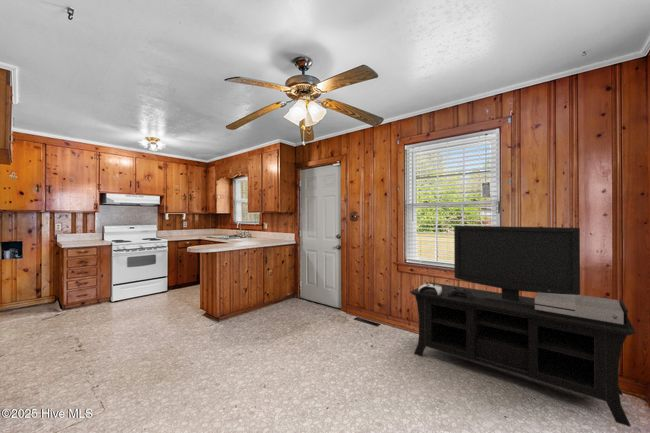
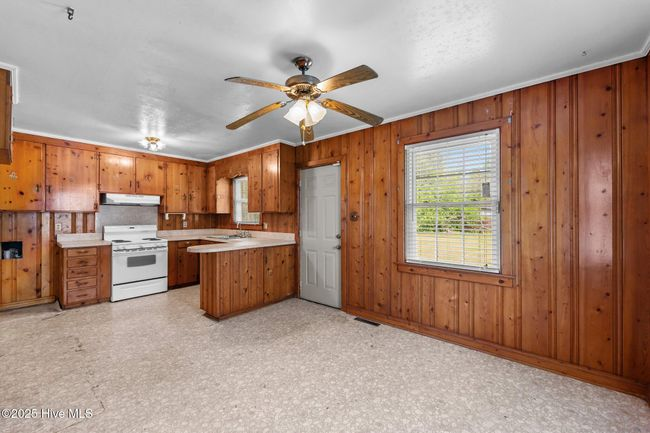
- media console [409,225,636,428]
